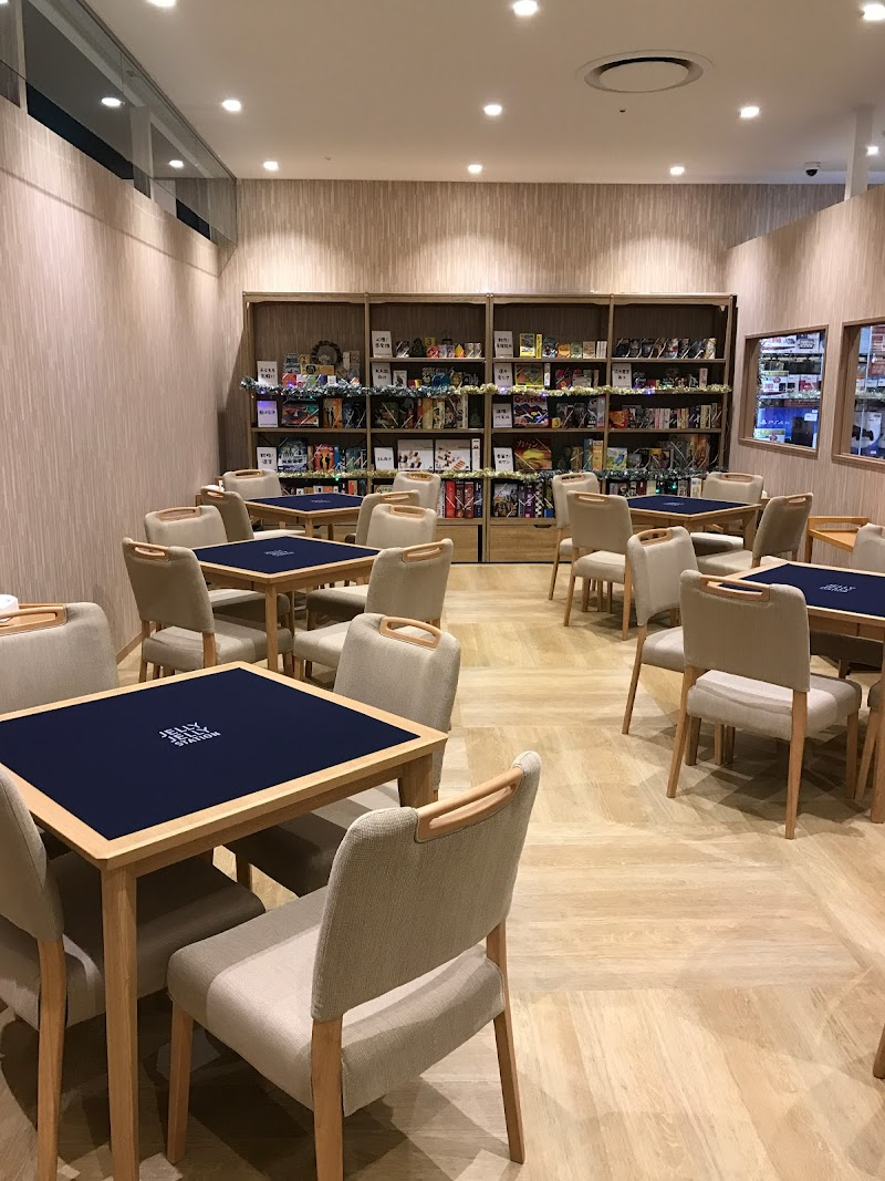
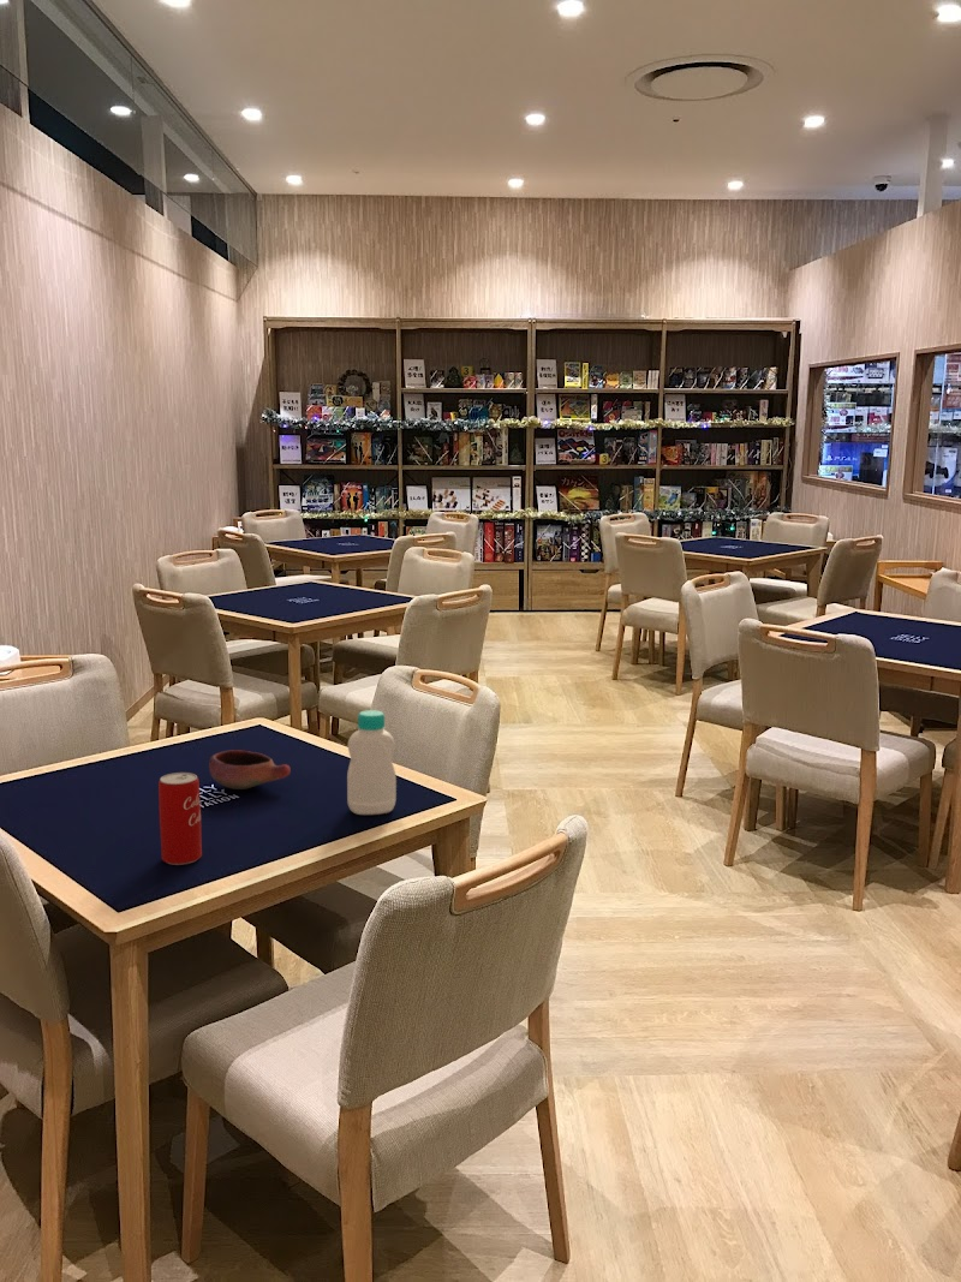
+ bottle [346,709,398,816]
+ bowl [208,750,292,791]
+ beverage can [157,771,203,866]
